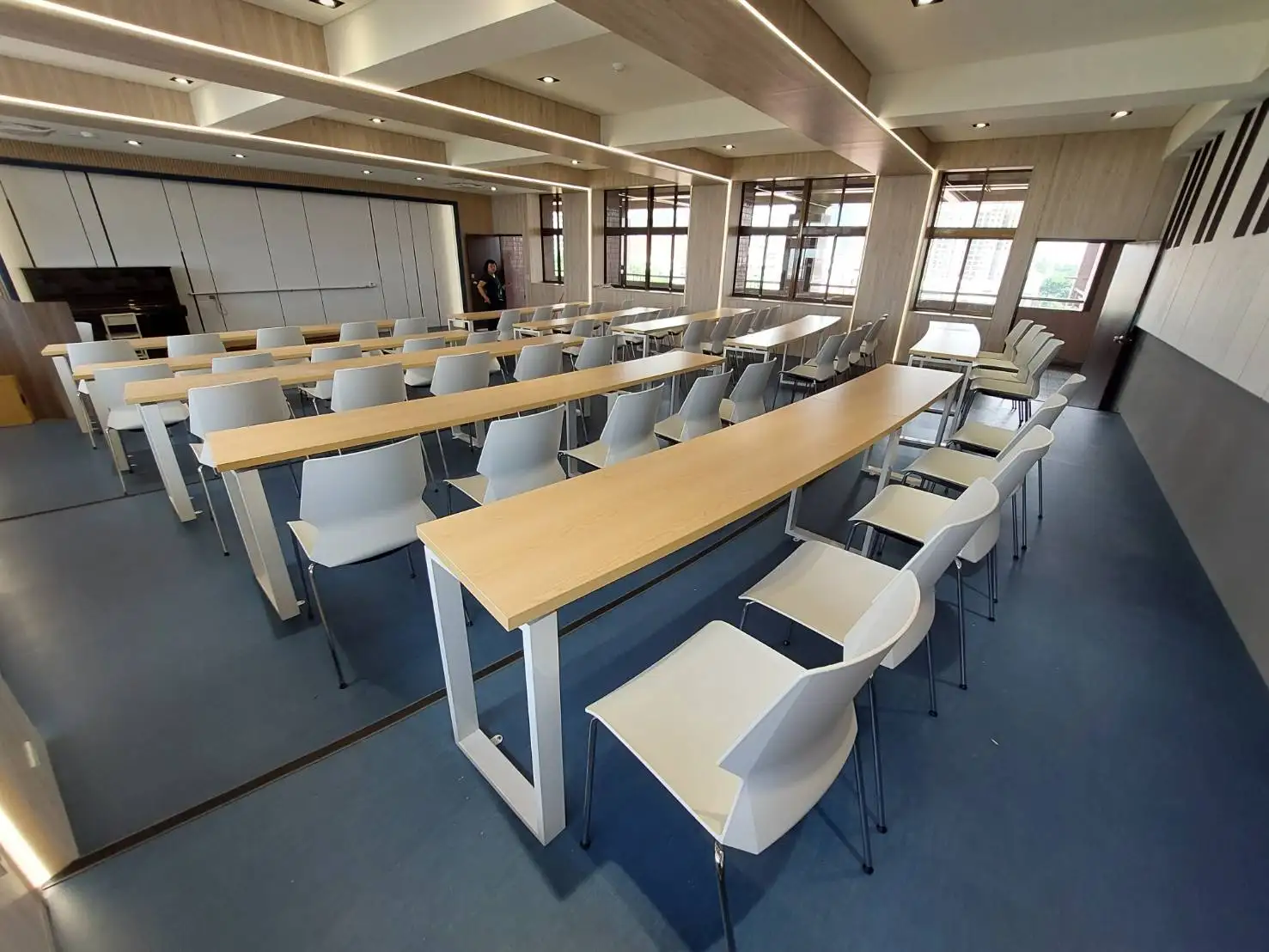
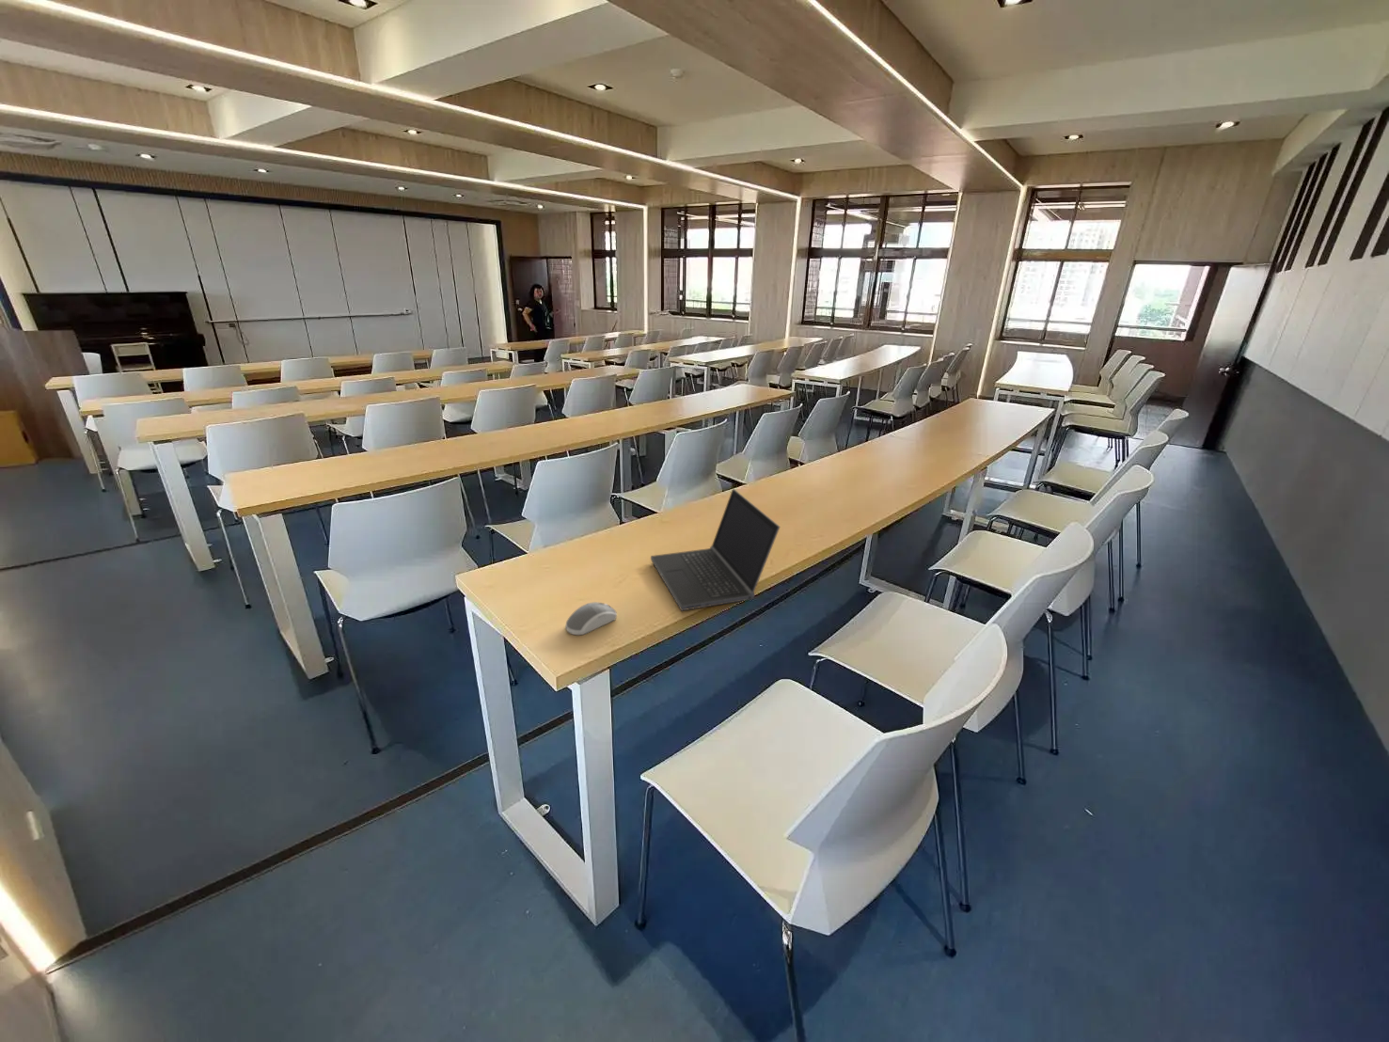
+ laptop computer [650,488,780,611]
+ computer mouse [565,601,617,636]
